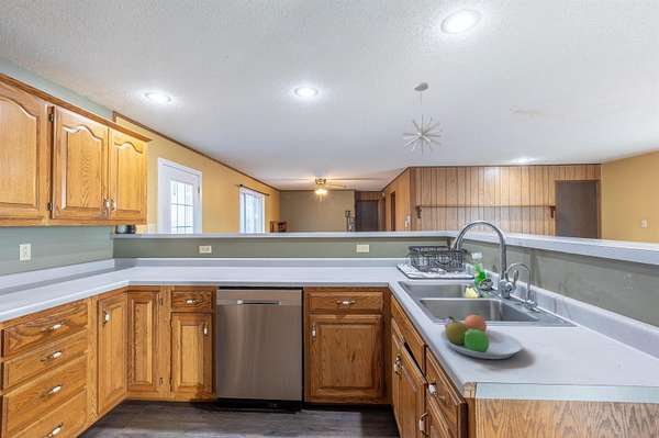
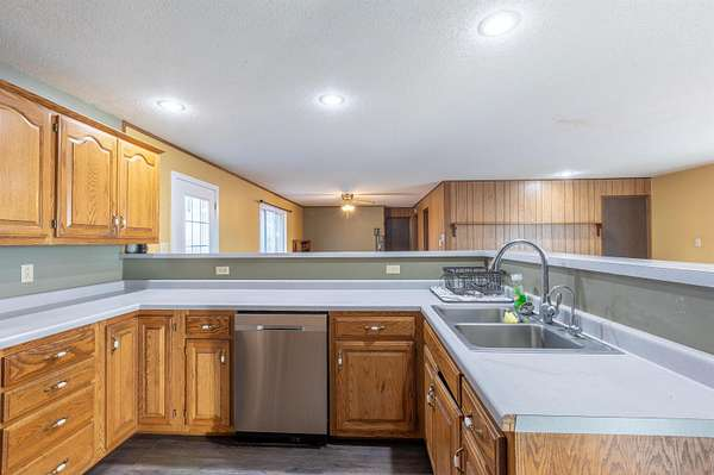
- pendant light [402,82,443,156]
- fruit bowl [439,313,523,360]
